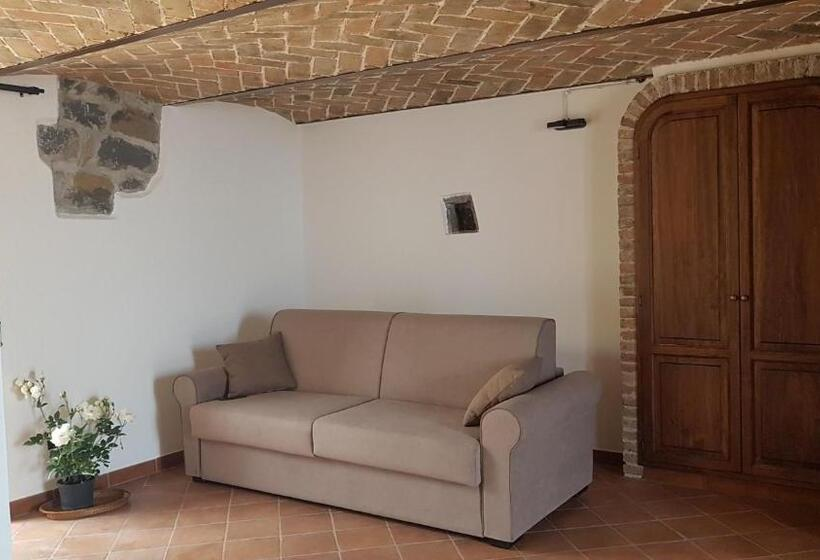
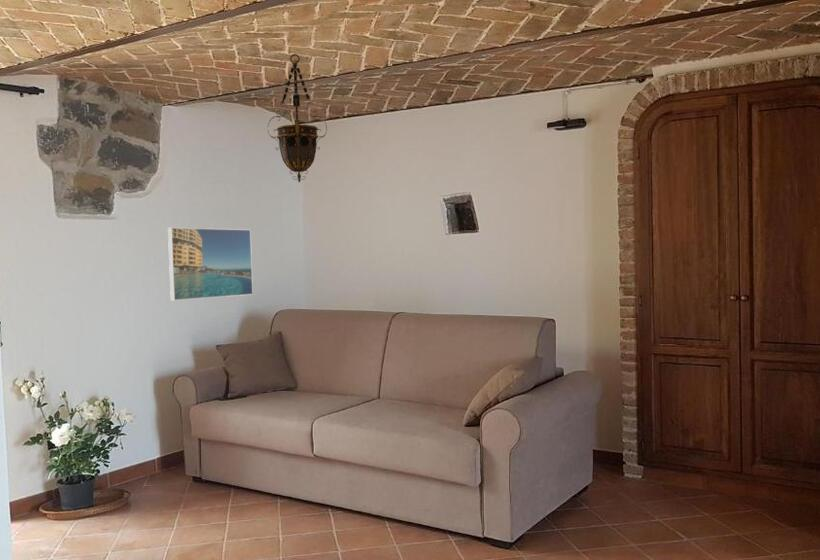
+ hanging lantern [267,53,328,183]
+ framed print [167,227,254,301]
